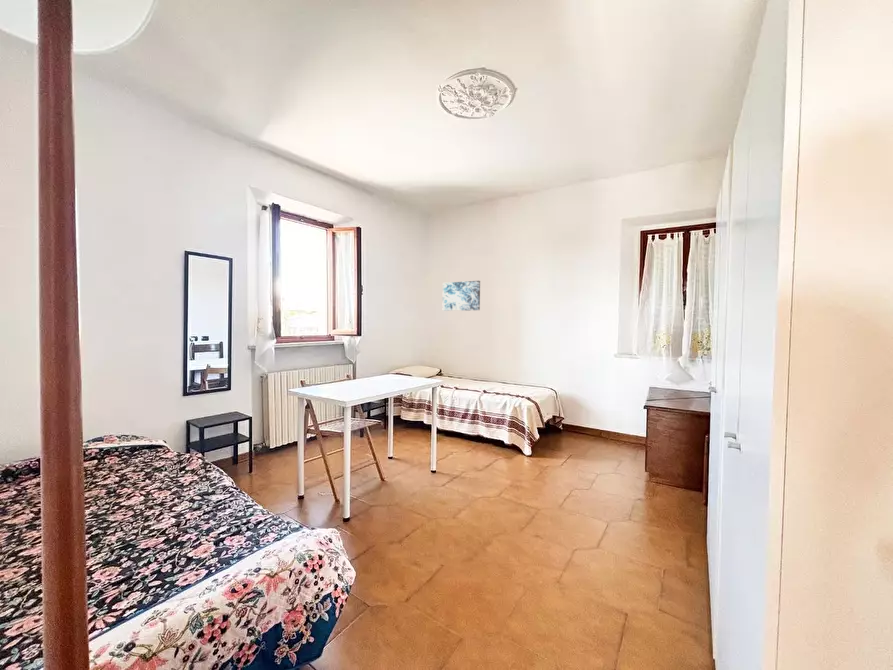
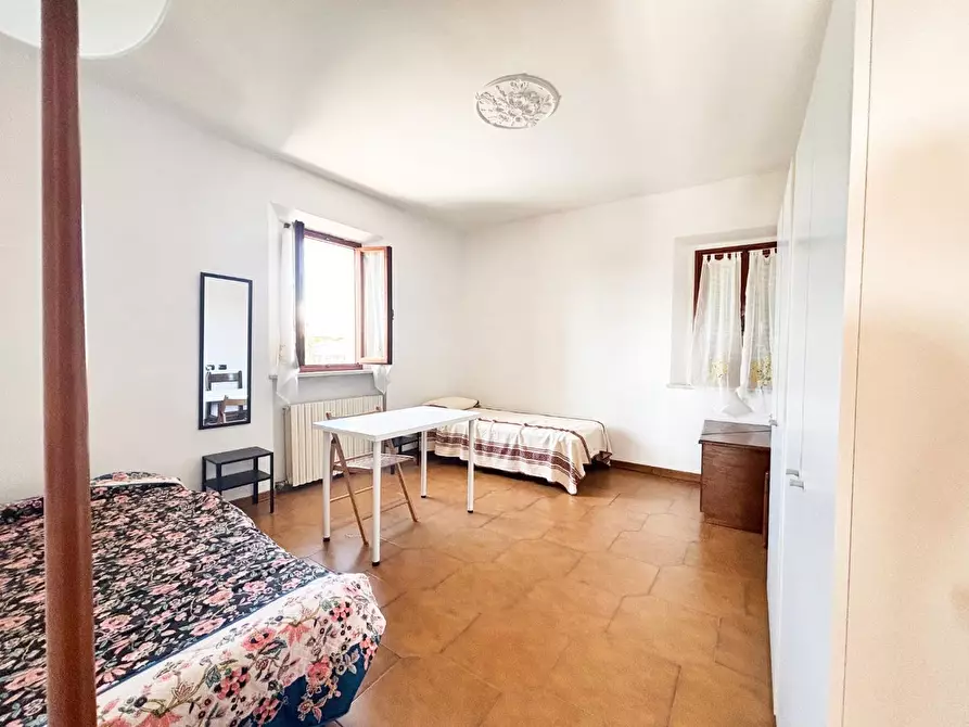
- wall art [442,280,481,312]
